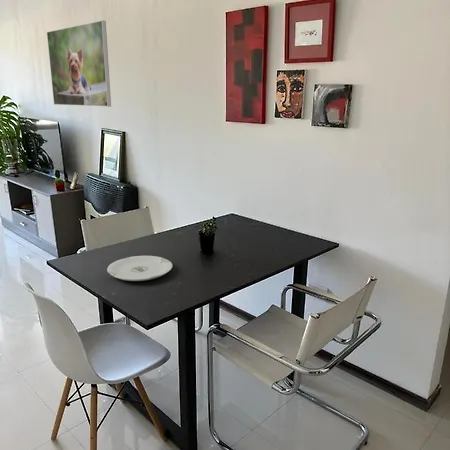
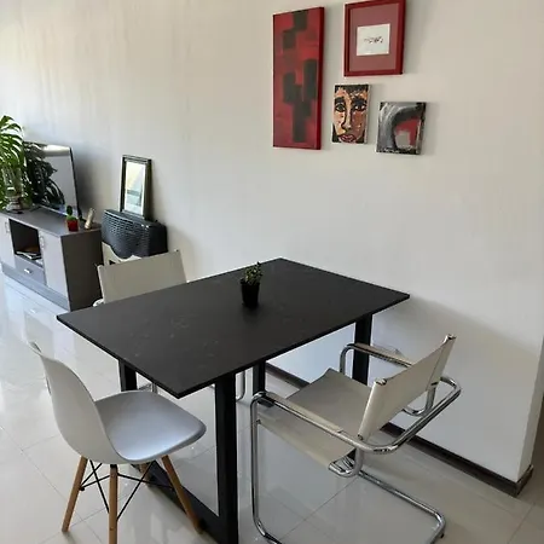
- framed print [46,19,112,108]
- plate [106,255,173,282]
